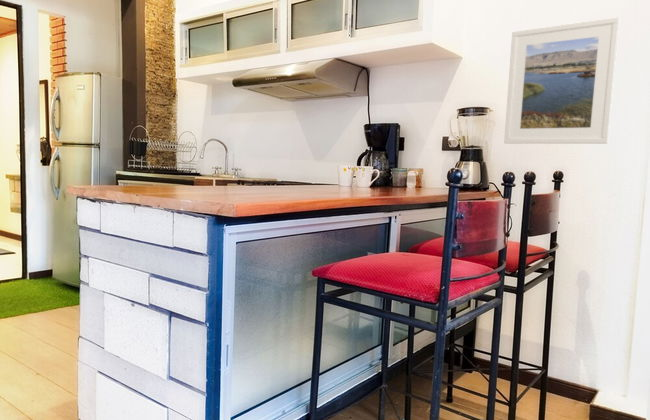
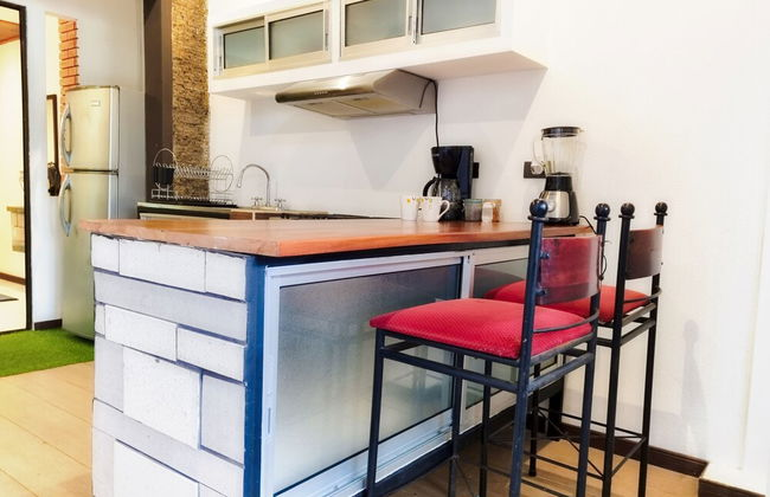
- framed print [503,16,621,145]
